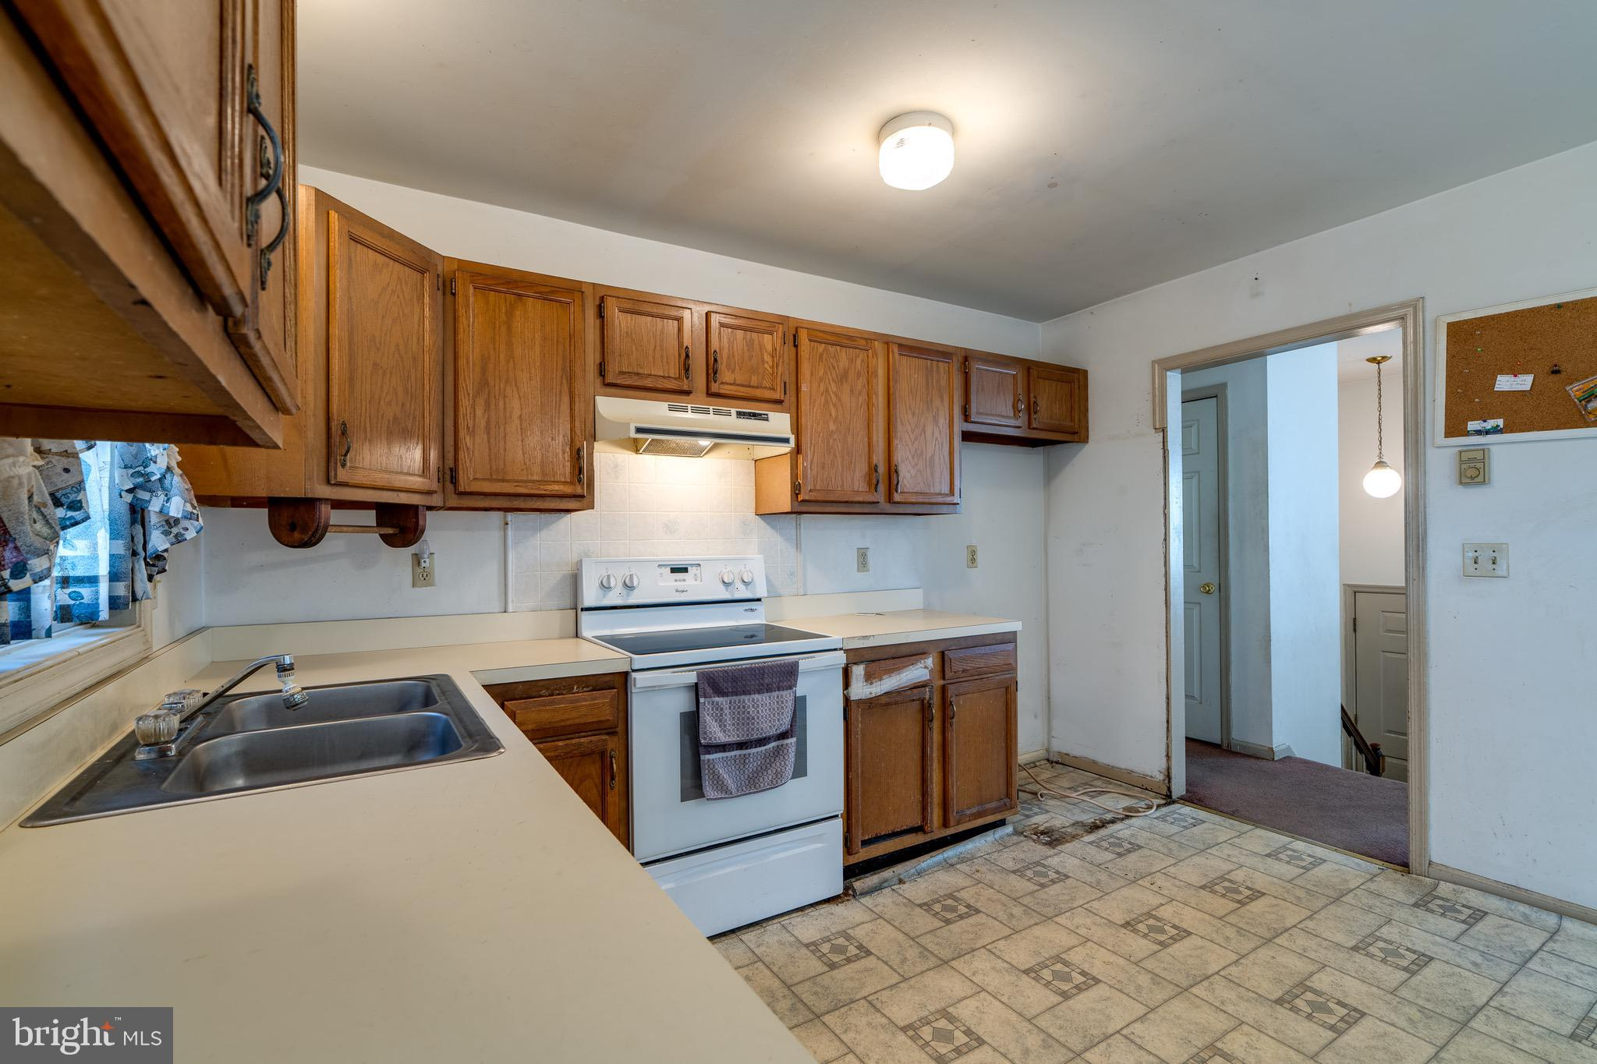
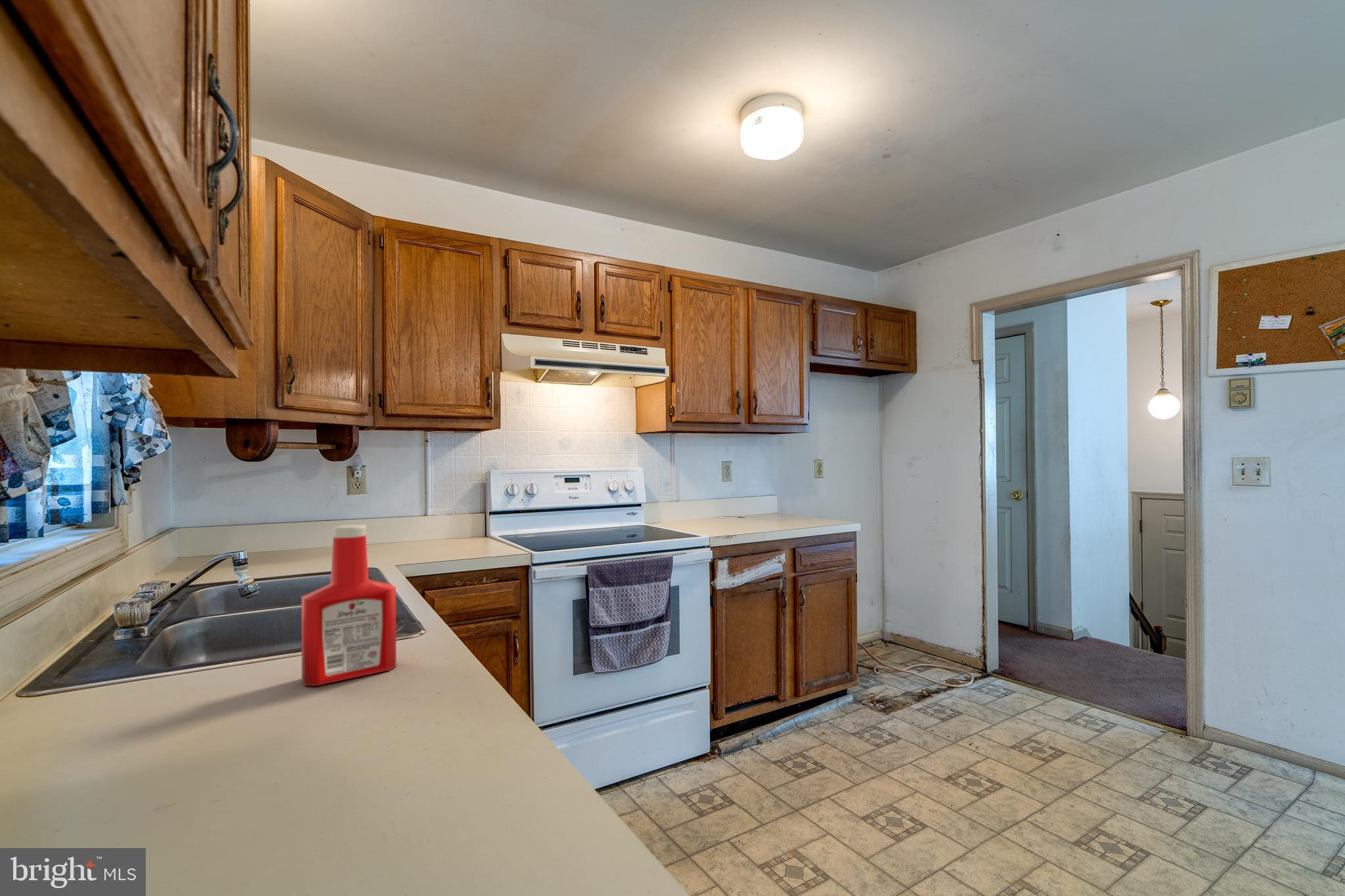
+ soap bottle [301,524,397,687]
